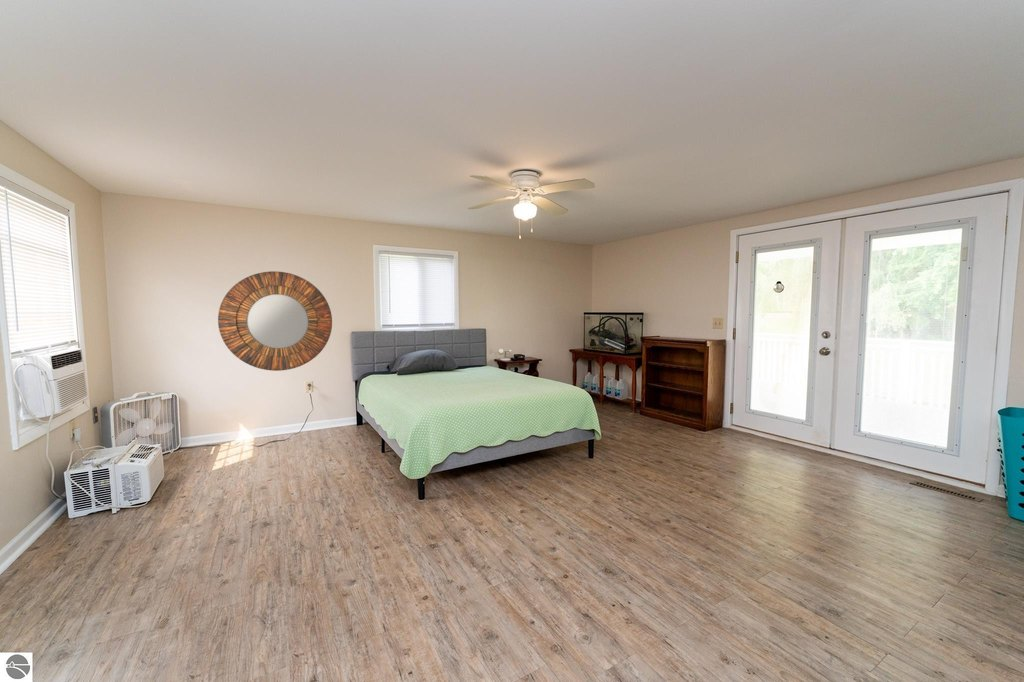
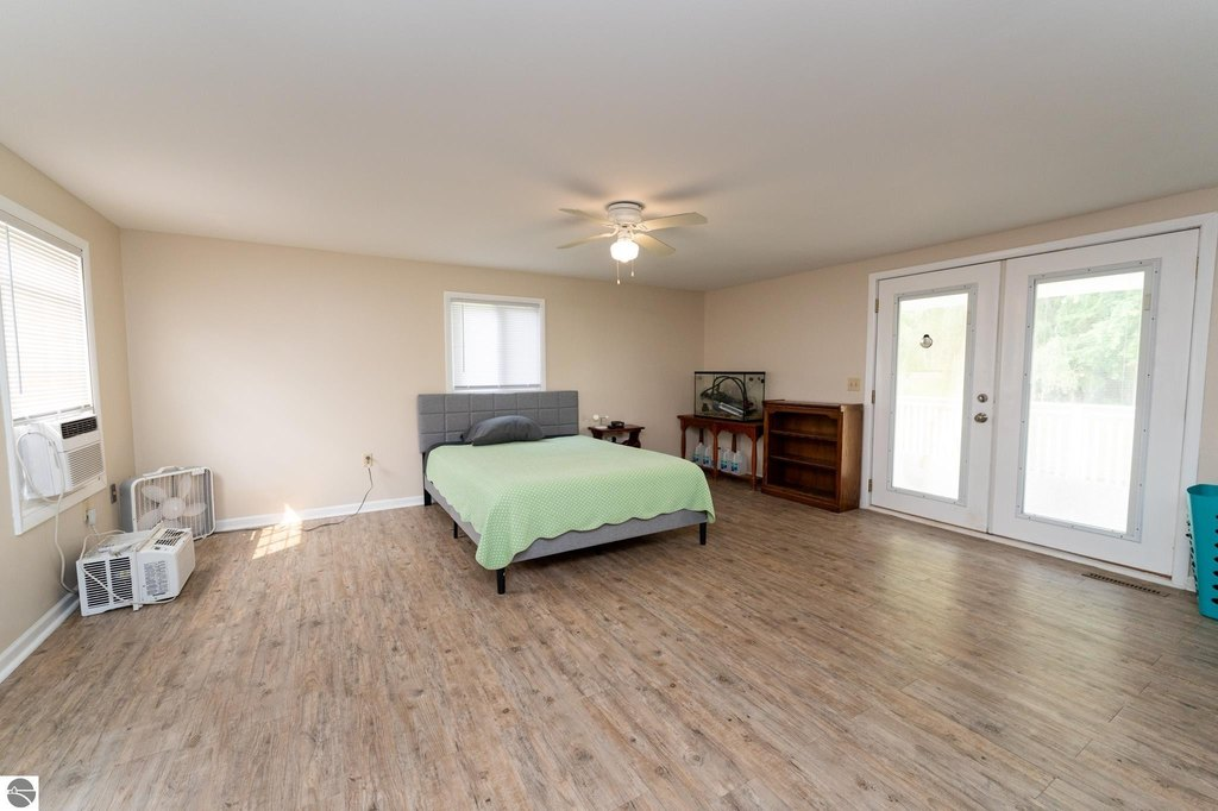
- home mirror [217,270,333,372]
